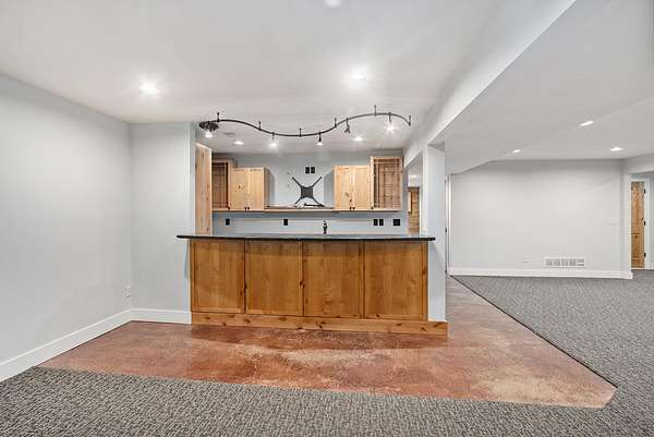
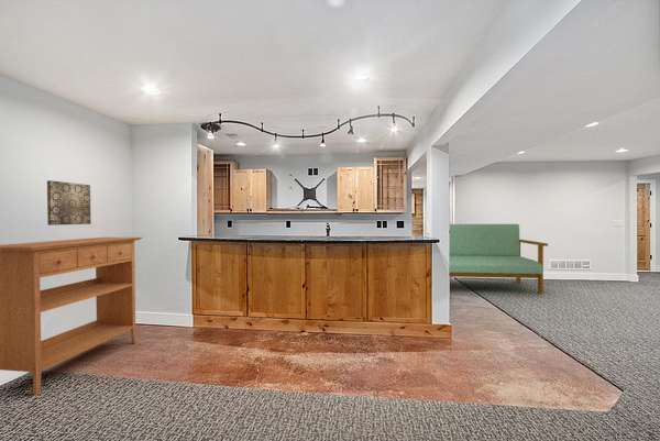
+ wall art [46,179,92,227]
+ bench [449,223,549,295]
+ console table [0,236,143,396]
